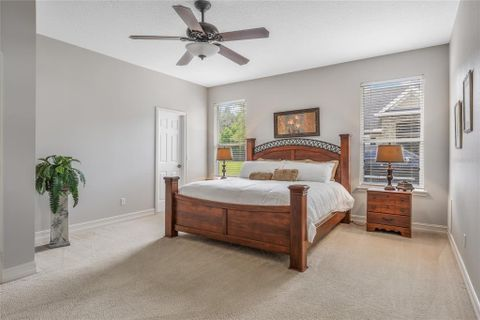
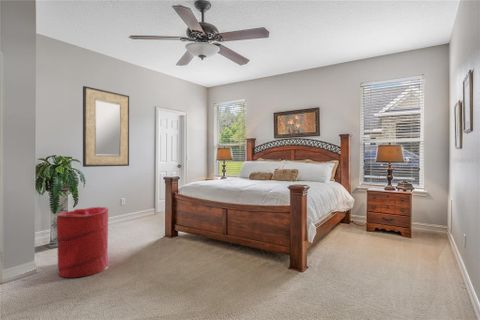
+ home mirror [82,85,130,168]
+ laundry hamper [56,206,109,279]
